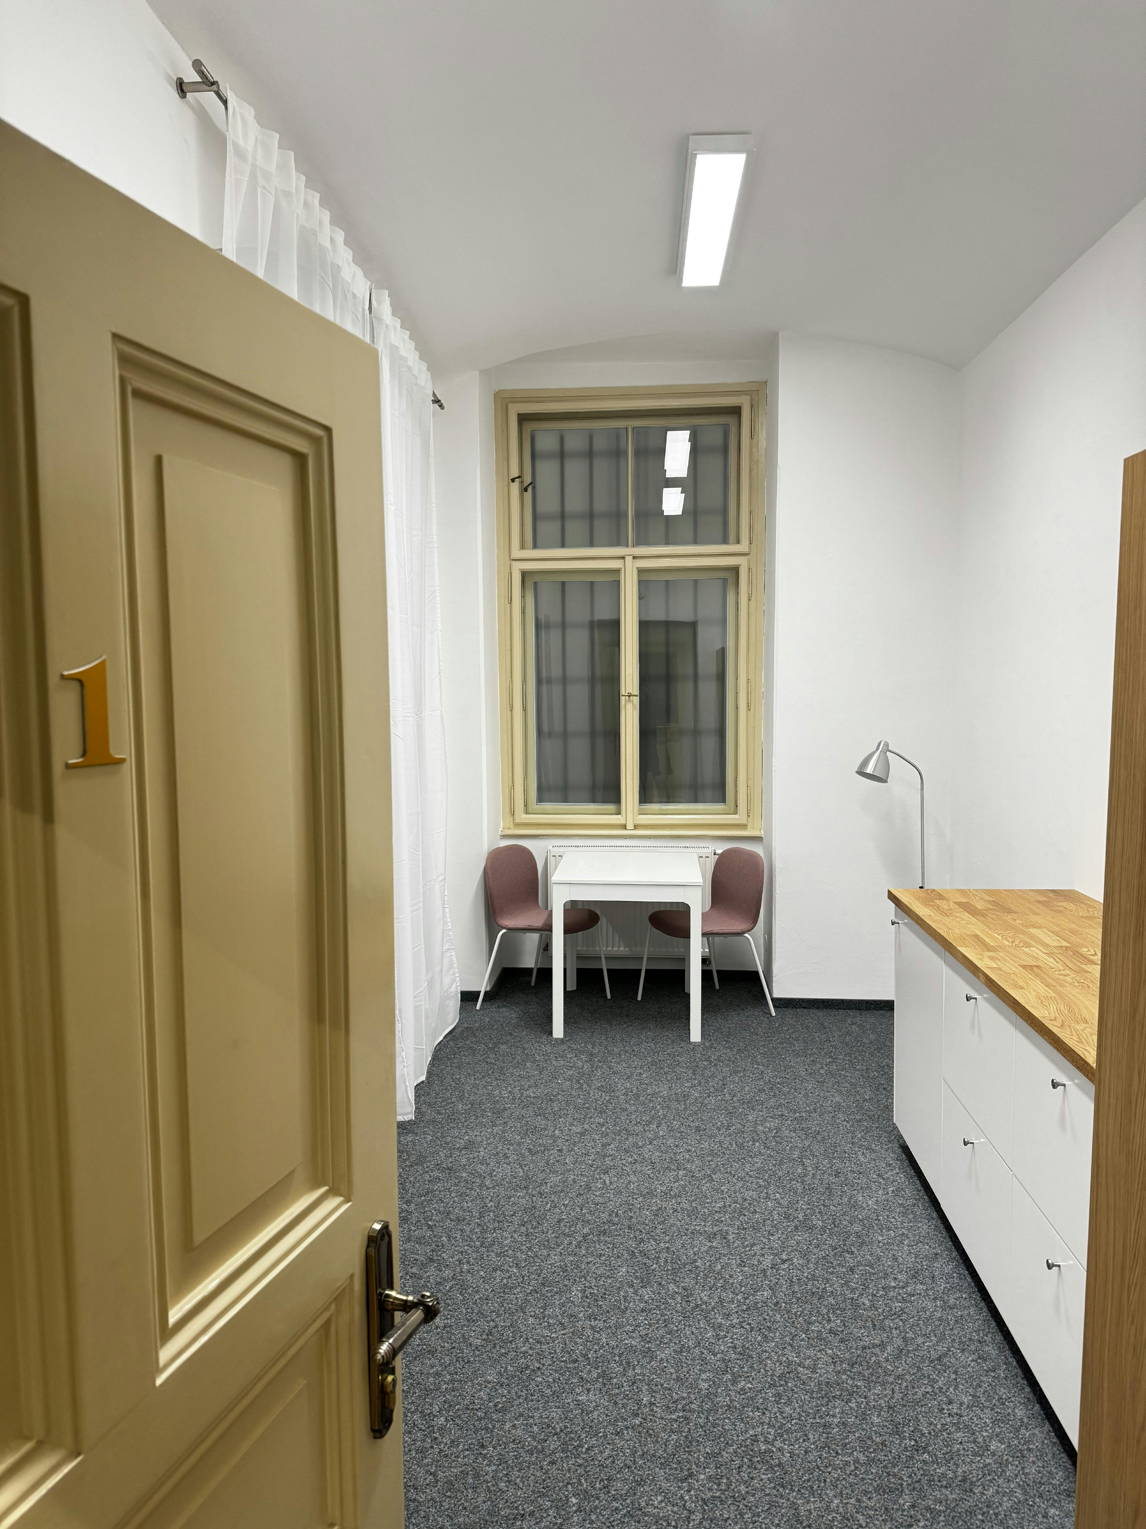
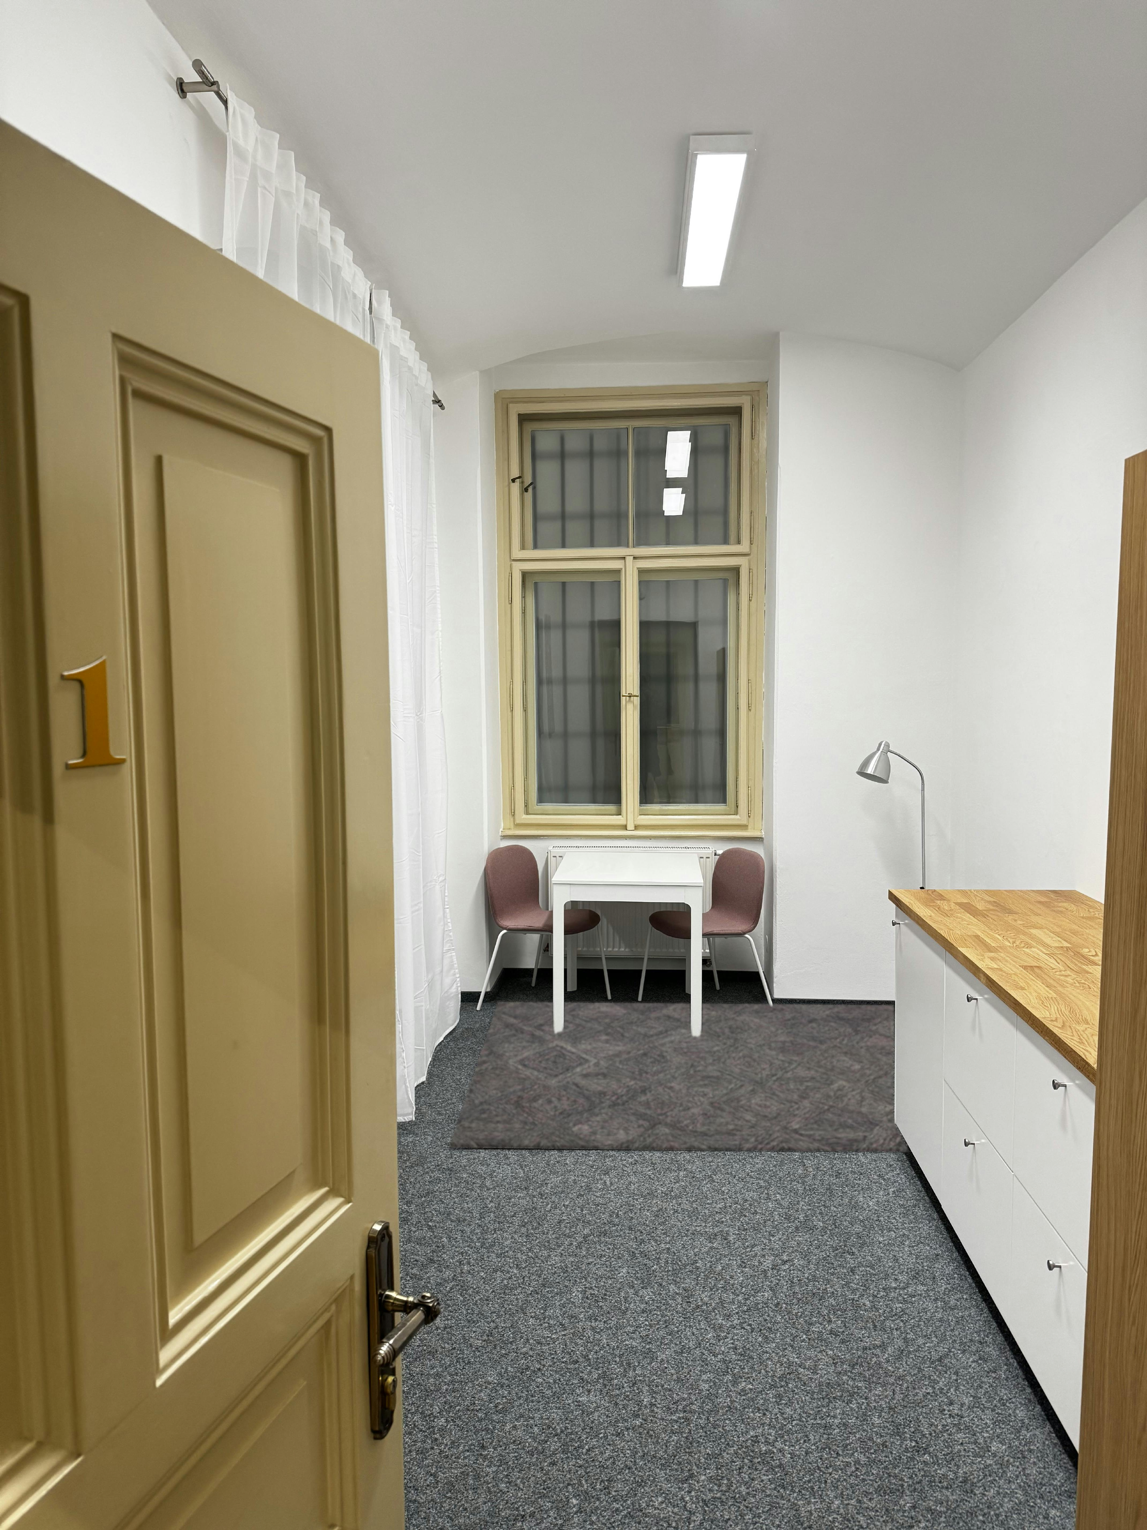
+ rug [449,1001,910,1153]
